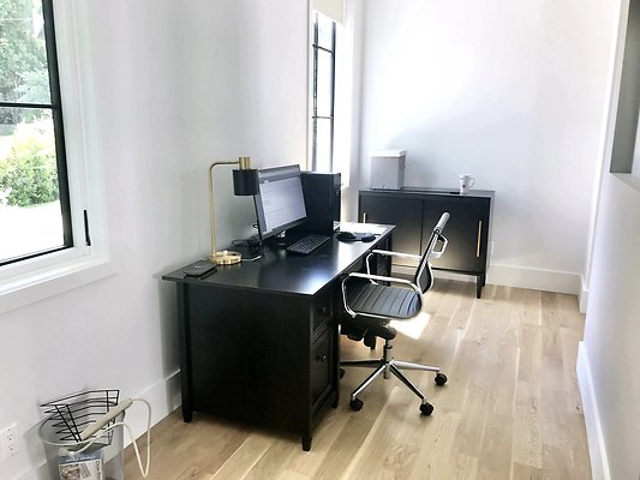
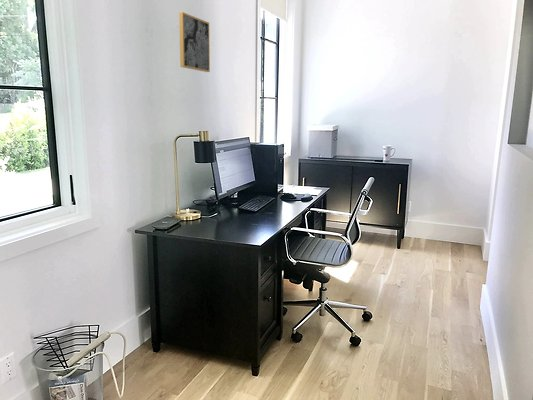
+ wall art [178,11,211,73]
